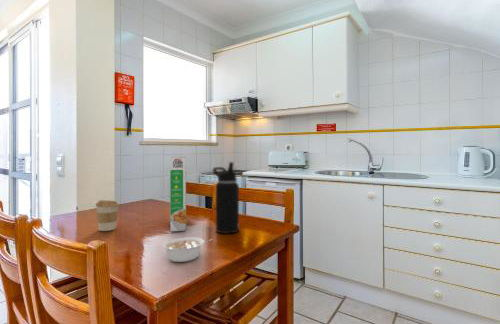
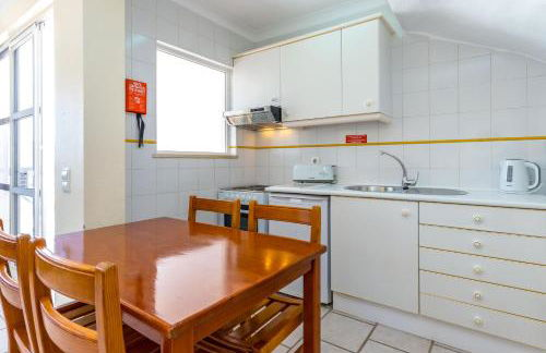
- legume [161,237,212,263]
- coffee cup [95,199,120,232]
- cereal box [169,156,187,233]
- water bottle [212,161,240,234]
